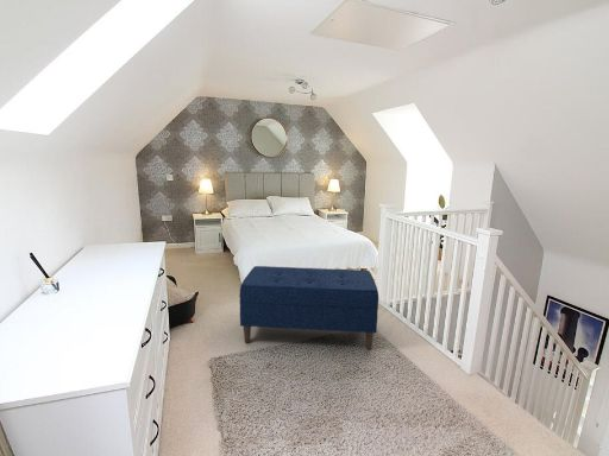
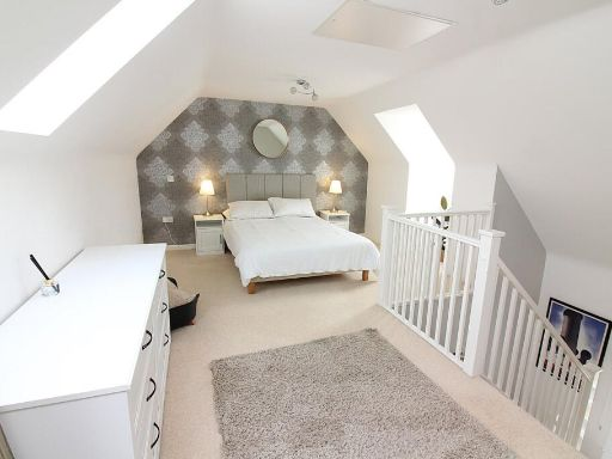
- bench [239,265,379,350]
